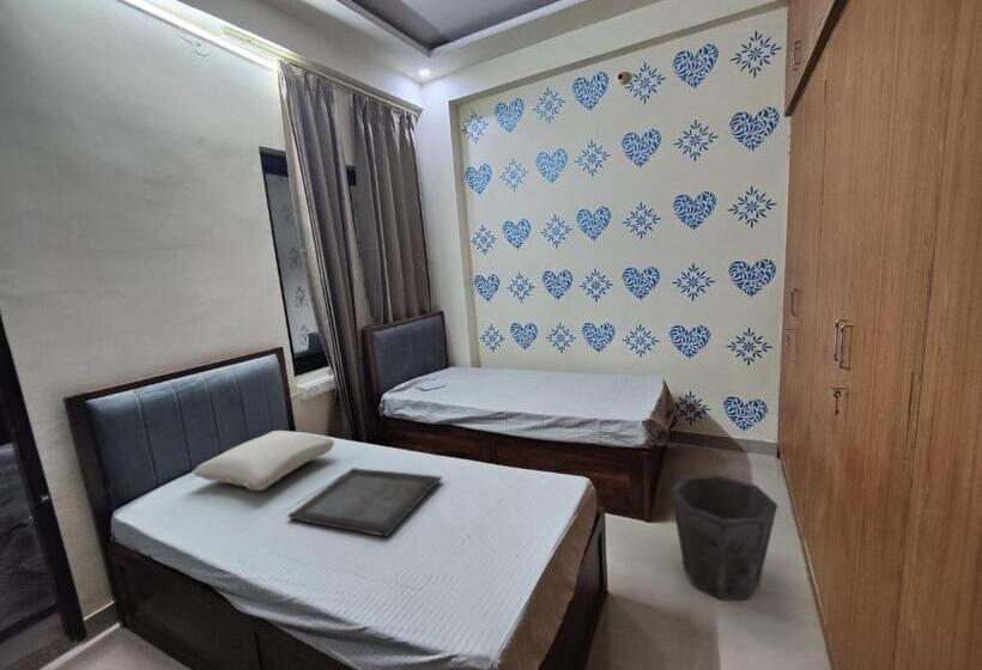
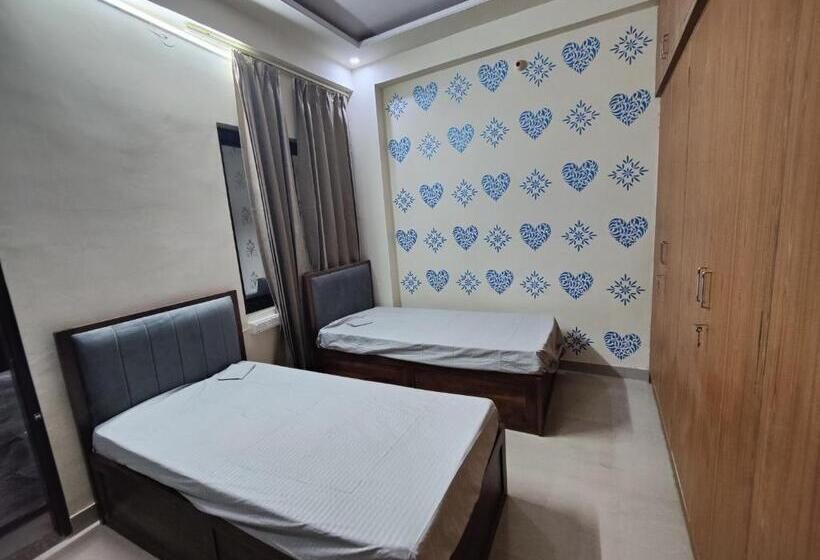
- waste bin [669,474,778,602]
- serving tray [286,467,443,537]
- pillow [192,430,335,492]
